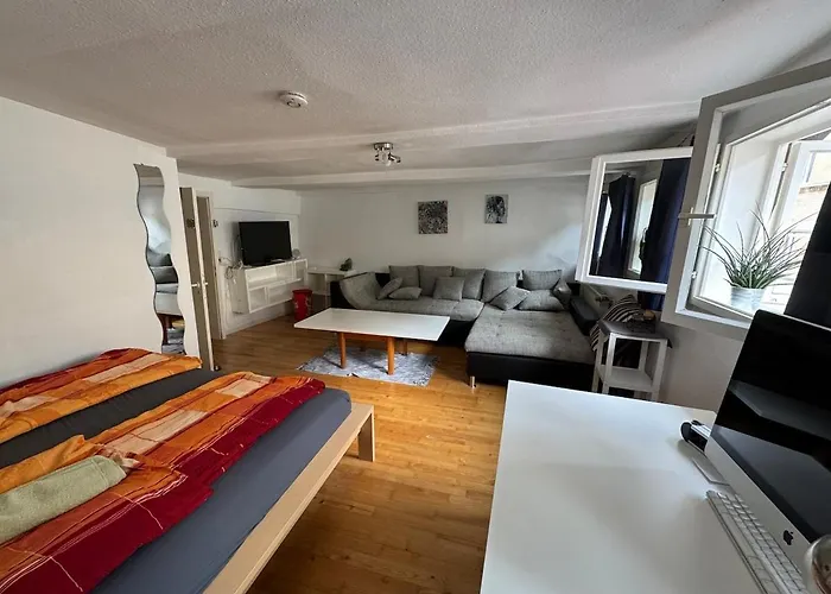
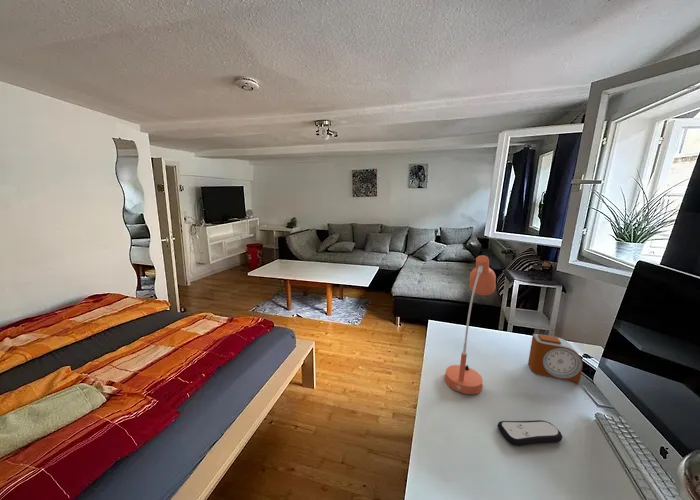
+ remote control [497,419,564,447]
+ desk lamp [444,254,497,395]
+ alarm clock [527,333,584,384]
